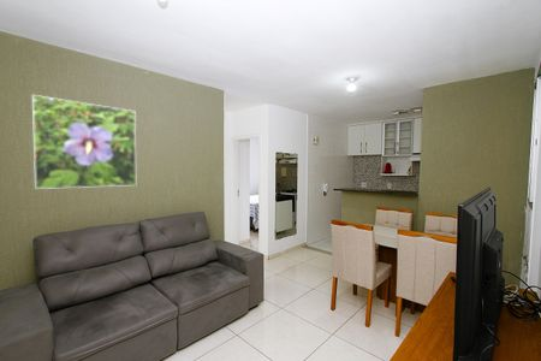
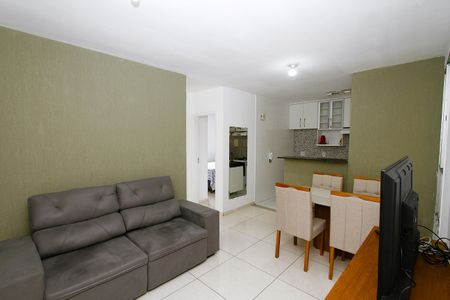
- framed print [31,94,137,190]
